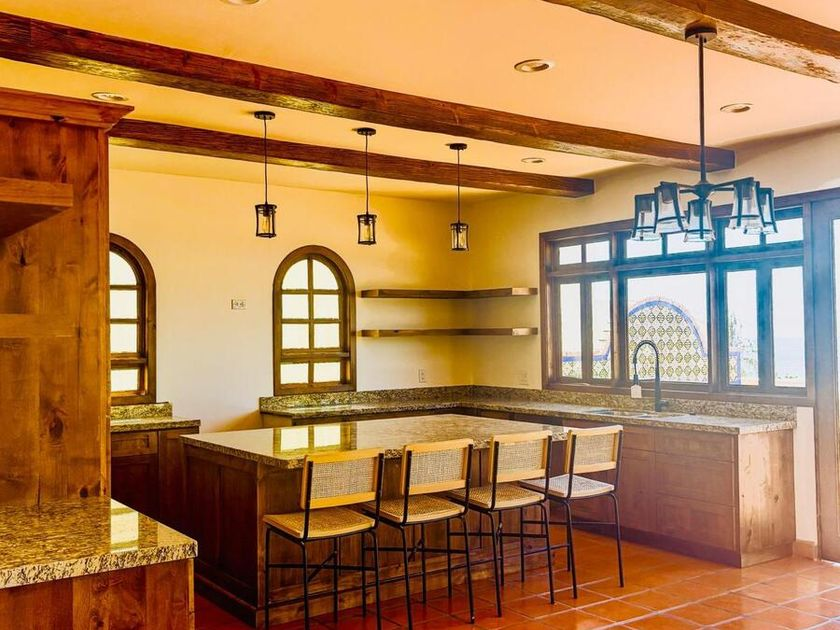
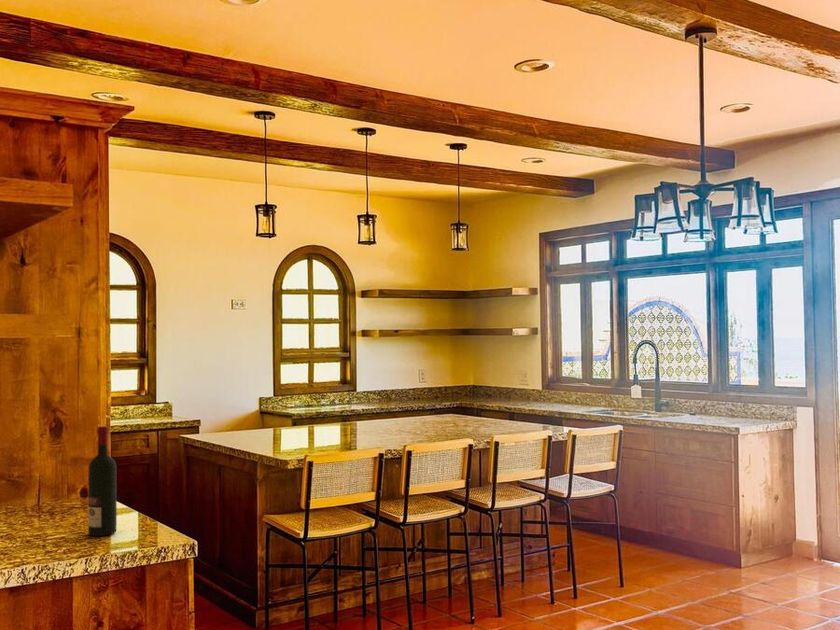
+ alcohol [87,425,118,537]
